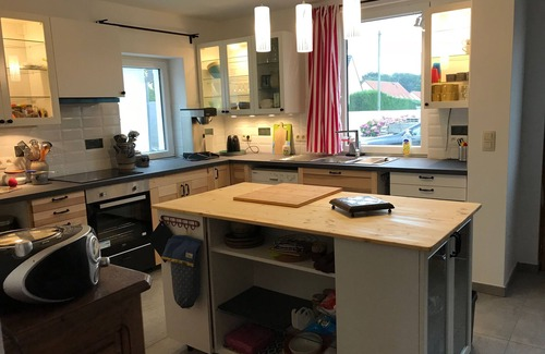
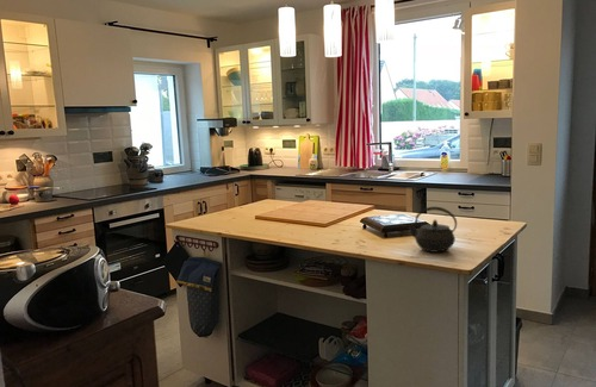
+ kettle [408,206,458,254]
